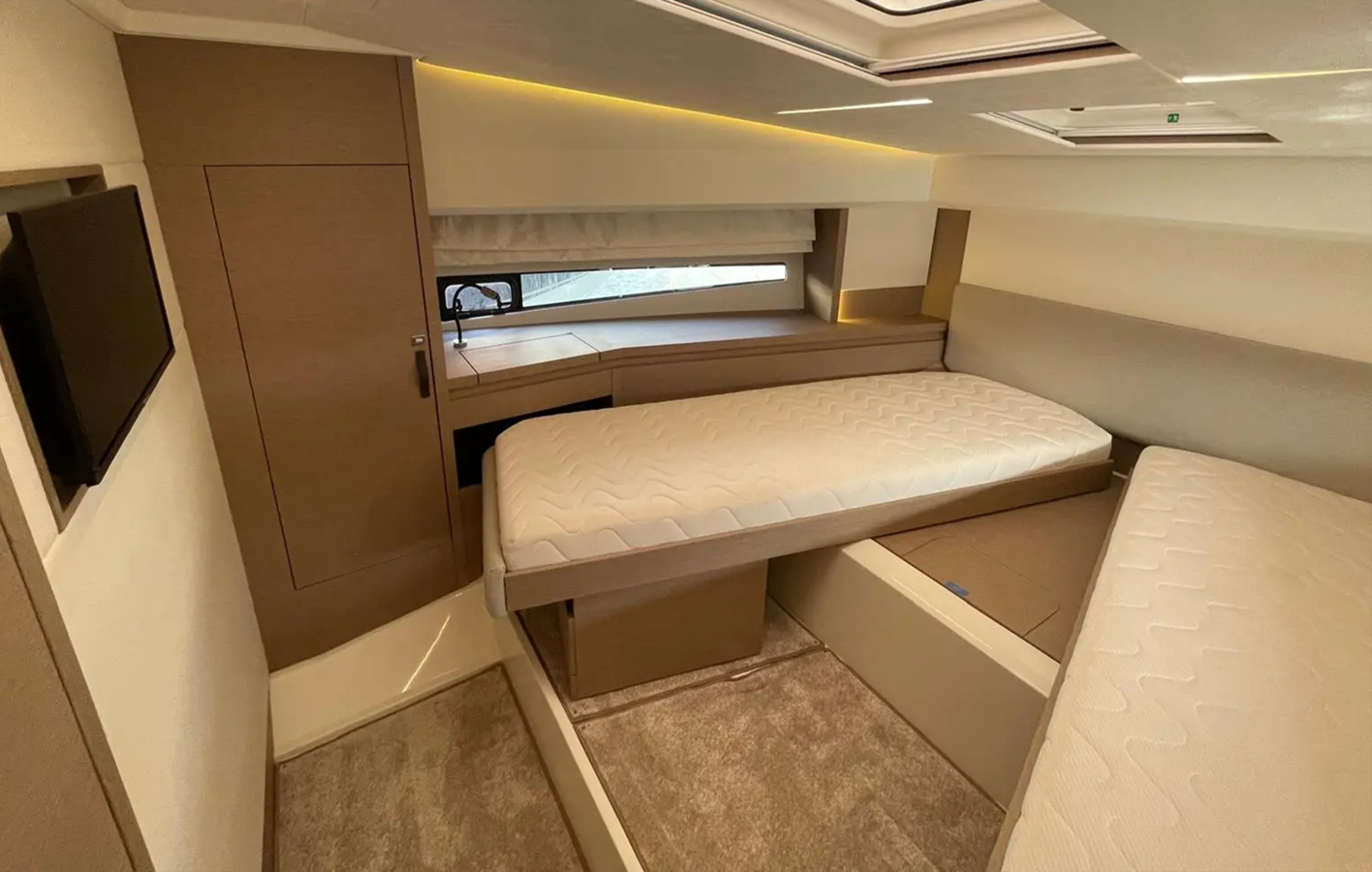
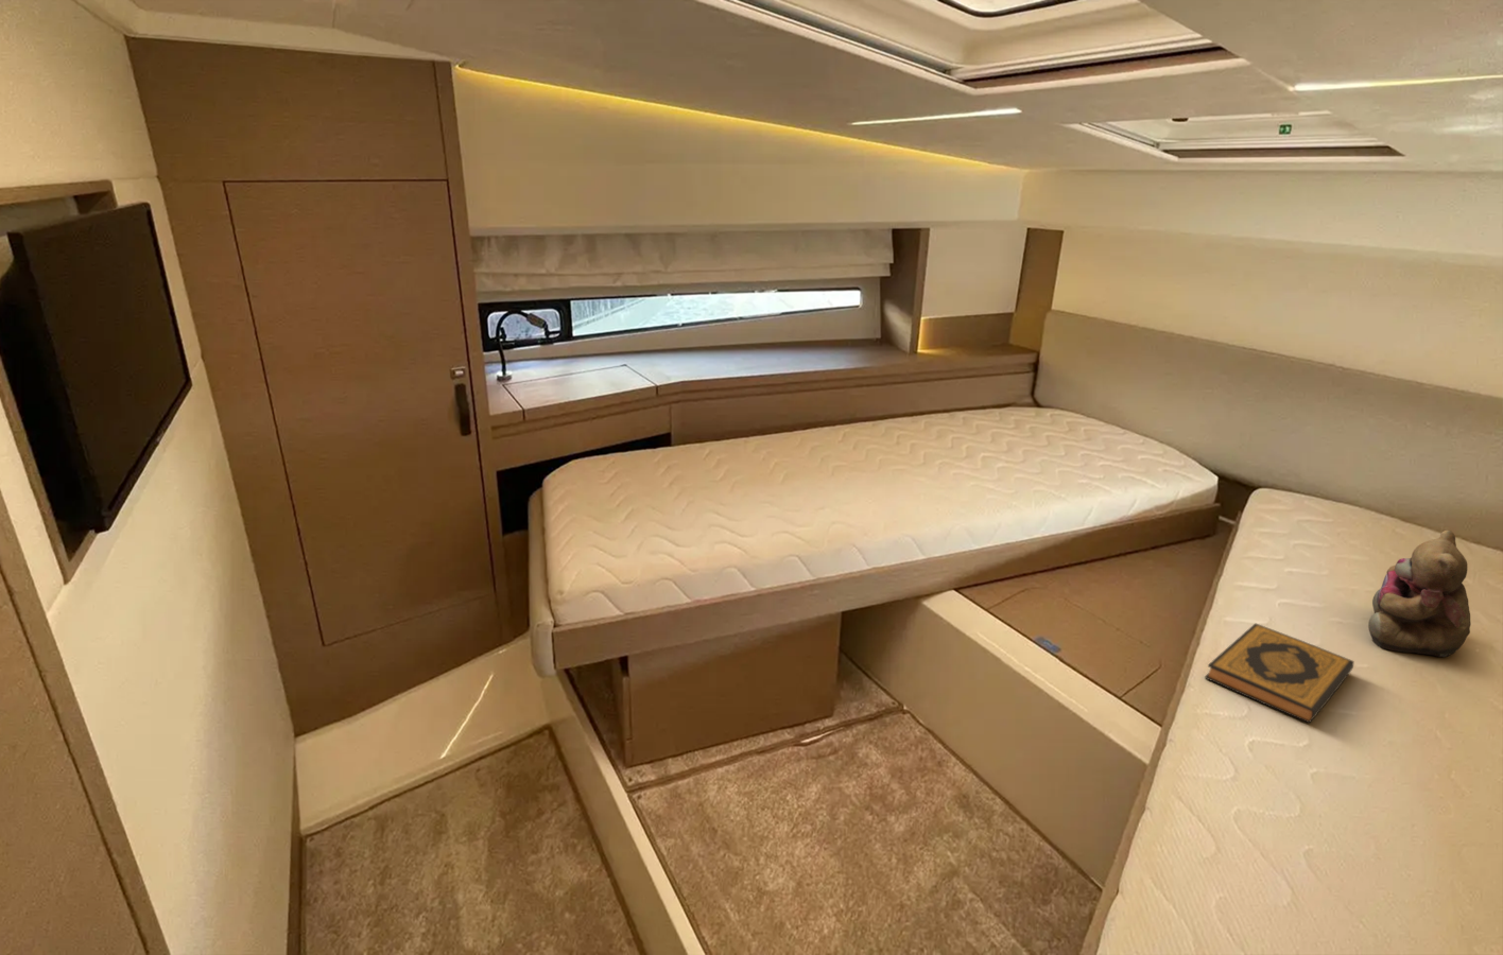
+ teddy bear [1367,529,1472,658]
+ hardback book [1204,622,1355,725]
